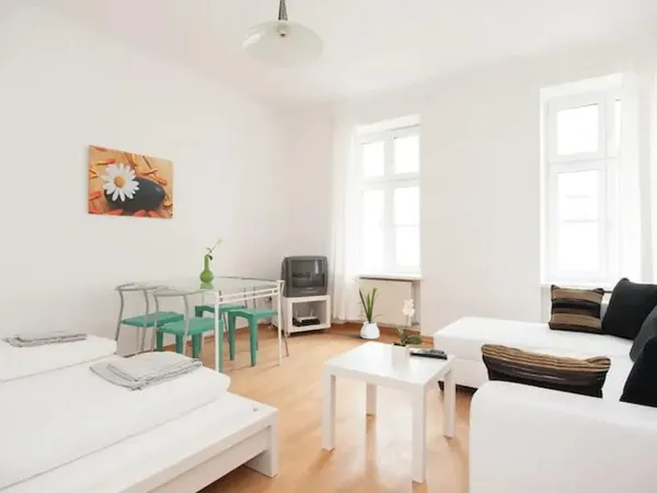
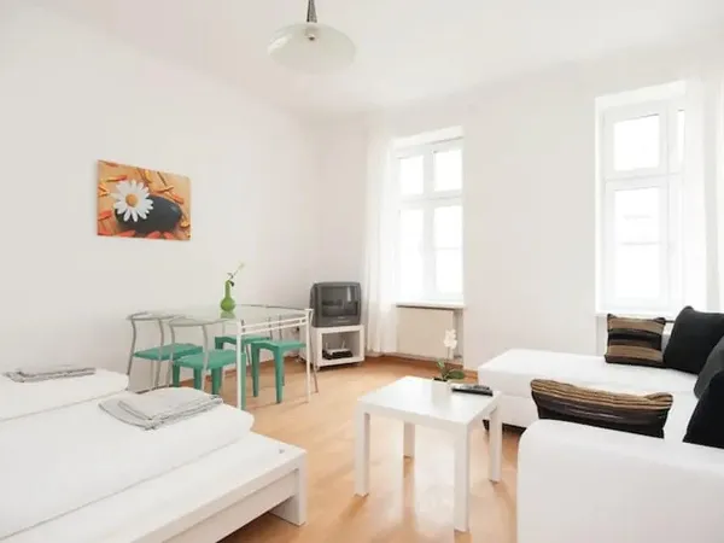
- house plant [350,277,388,340]
